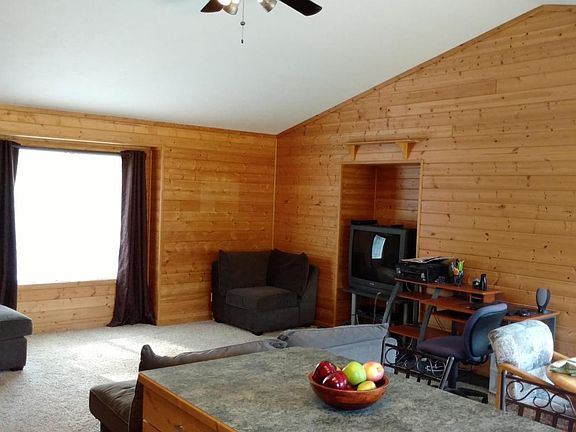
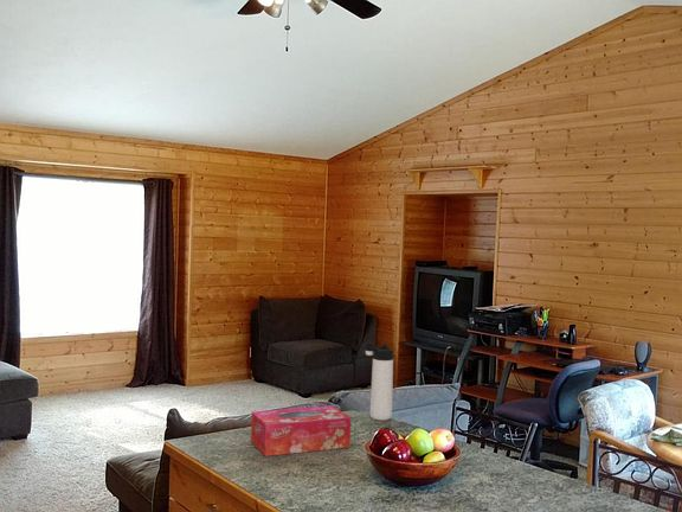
+ thermos bottle [362,341,394,422]
+ tissue box [250,404,352,457]
